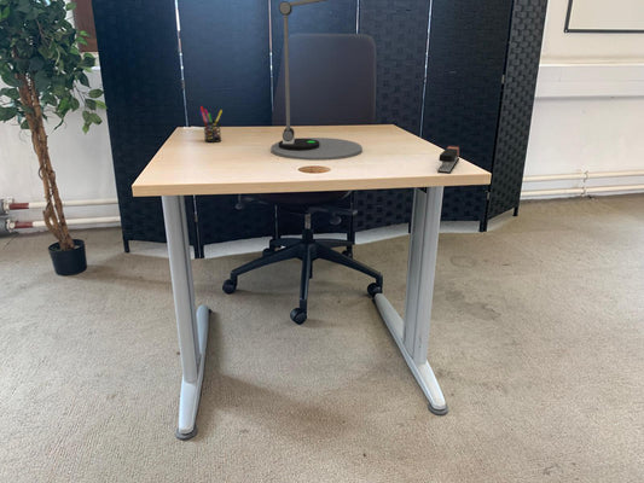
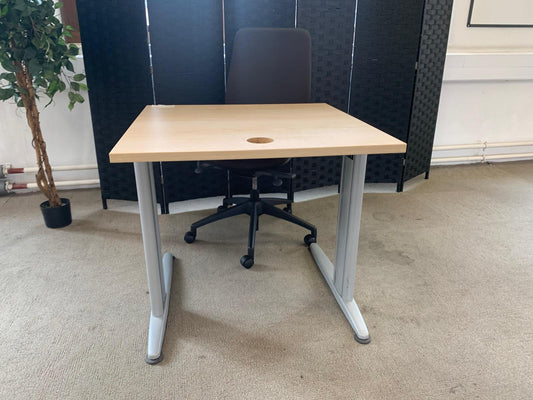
- pen holder [198,105,224,144]
- stapler [436,144,462,175]
- desk lamp [269,0,364,162]
